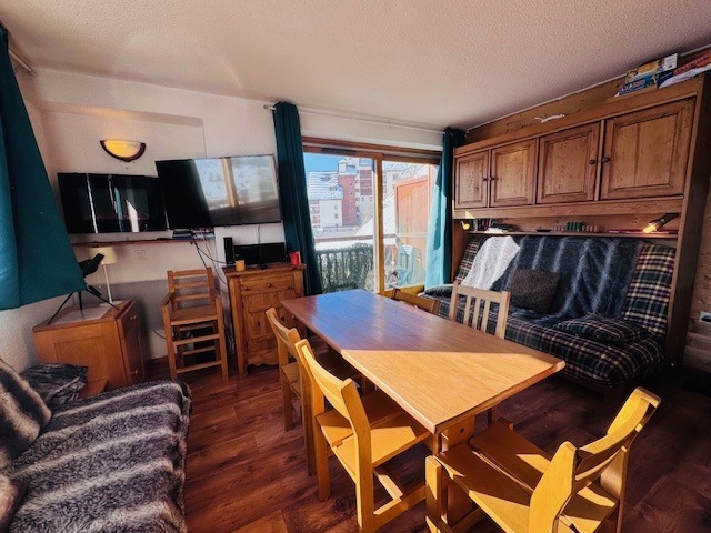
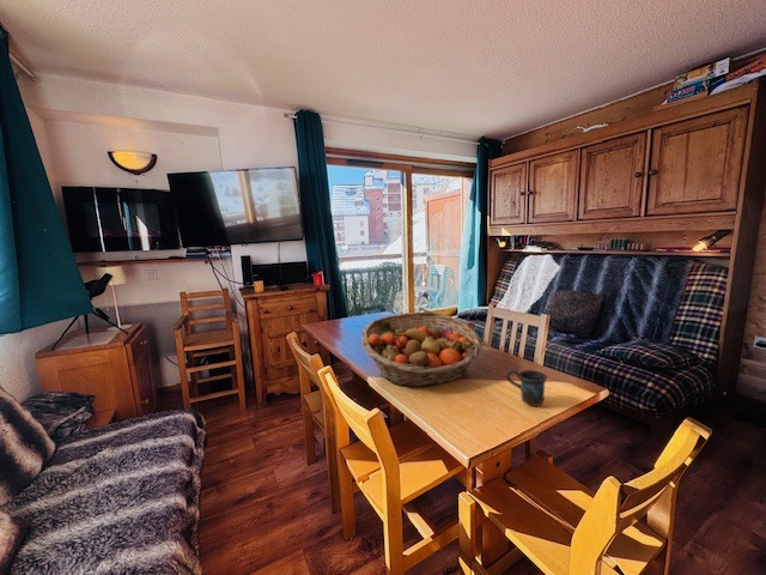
+ mug [505,368,548,407]
+ fruit basket [360,310,484,388]
